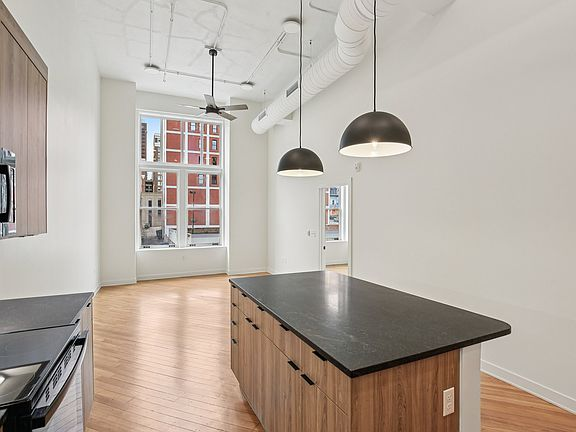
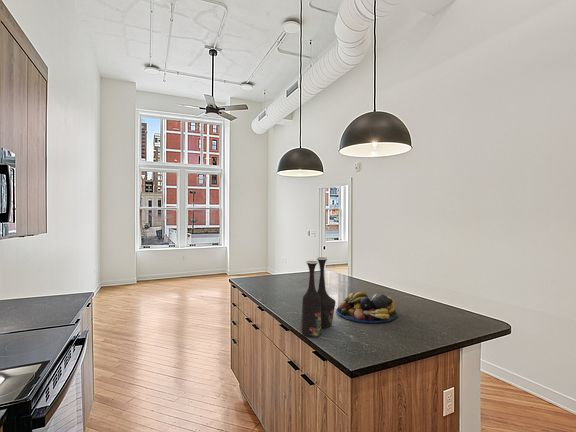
+ vase [300,256,337,339]
+ fruit bowl [335,291,398,324]
